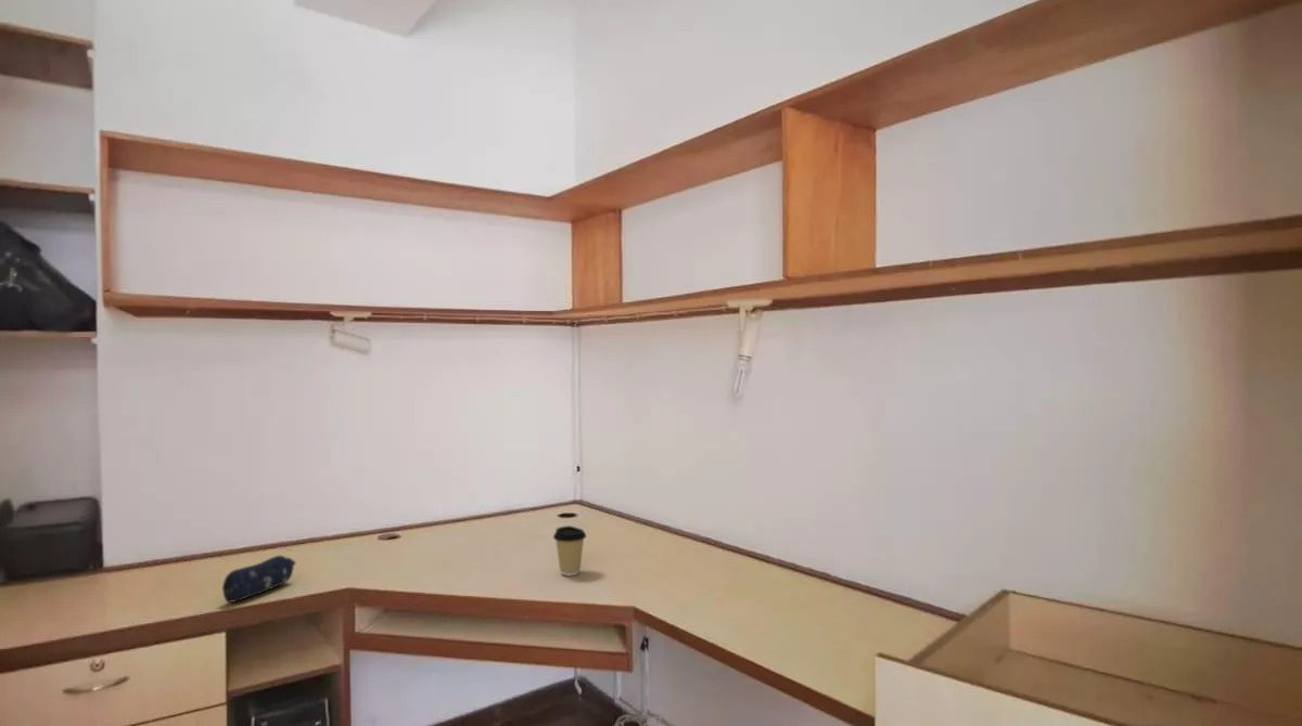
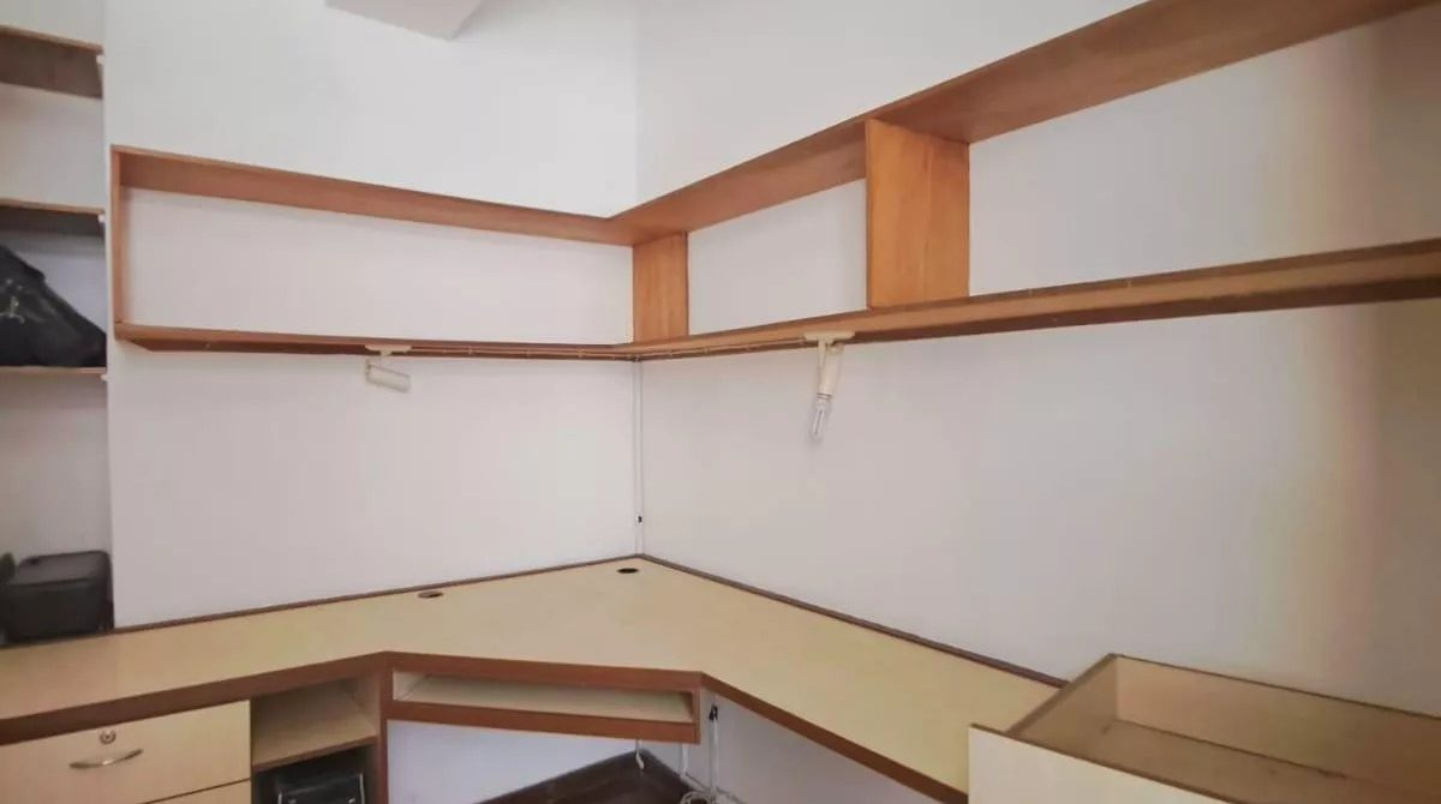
- coffee cup [552,524,587,576]
- pencil case [221,555,297,604]
